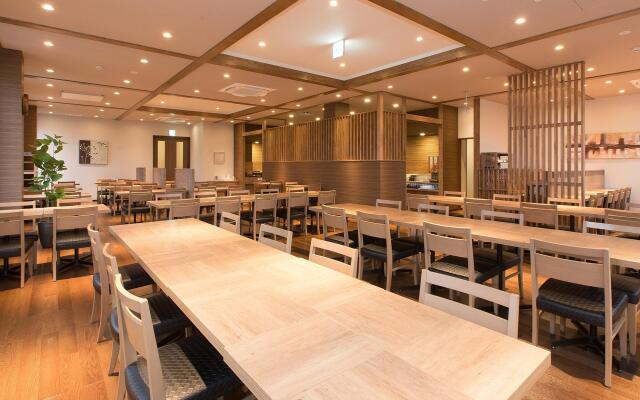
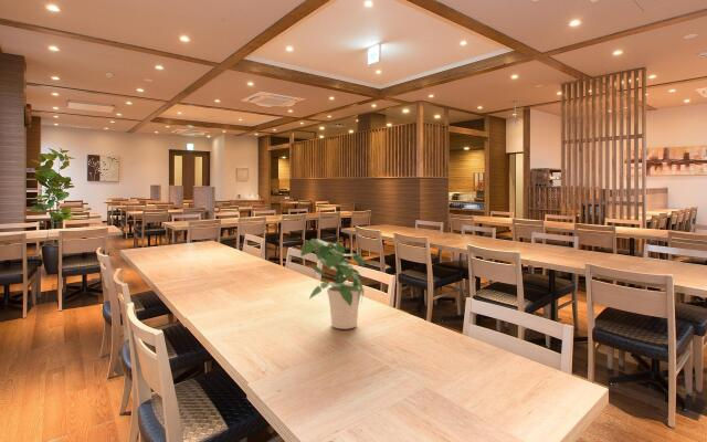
+ potted plant [299,238,366,330]
